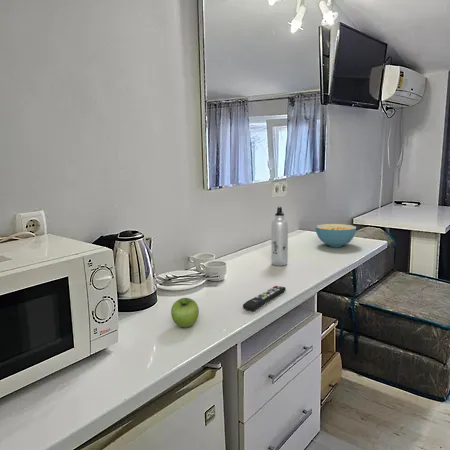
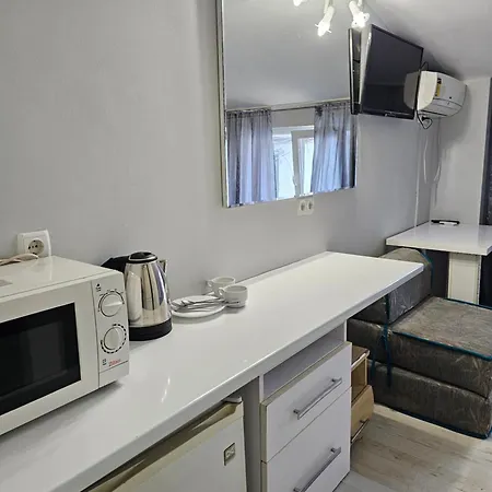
- water bottle [270,206,289,267]
- cereal bowl [315,223,357,248]
- remote control [242,285,287,312]
- fruit [170,297,200,328]
